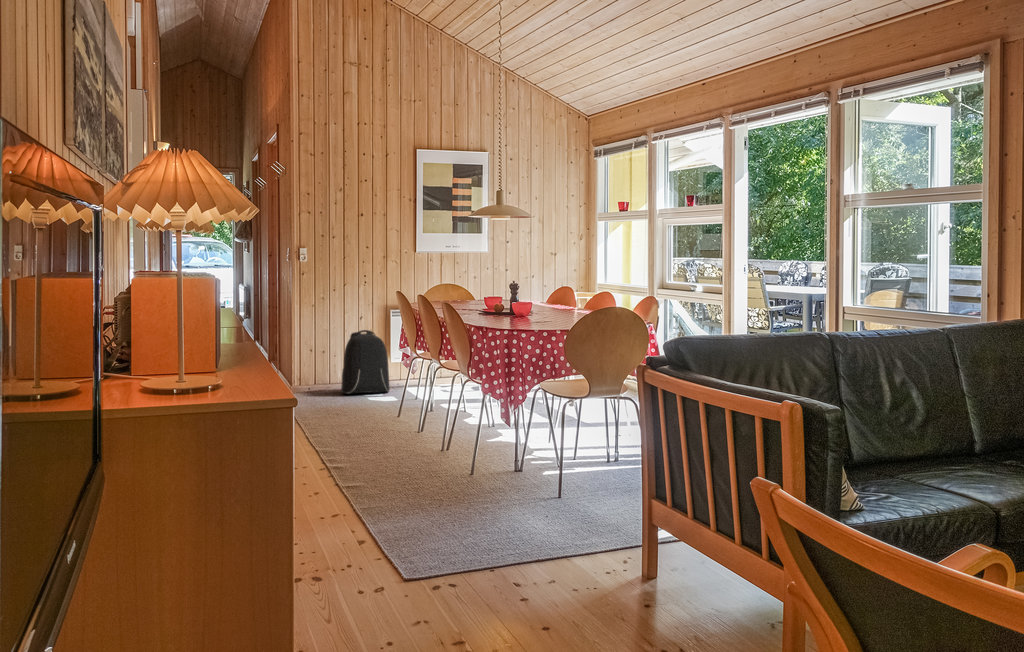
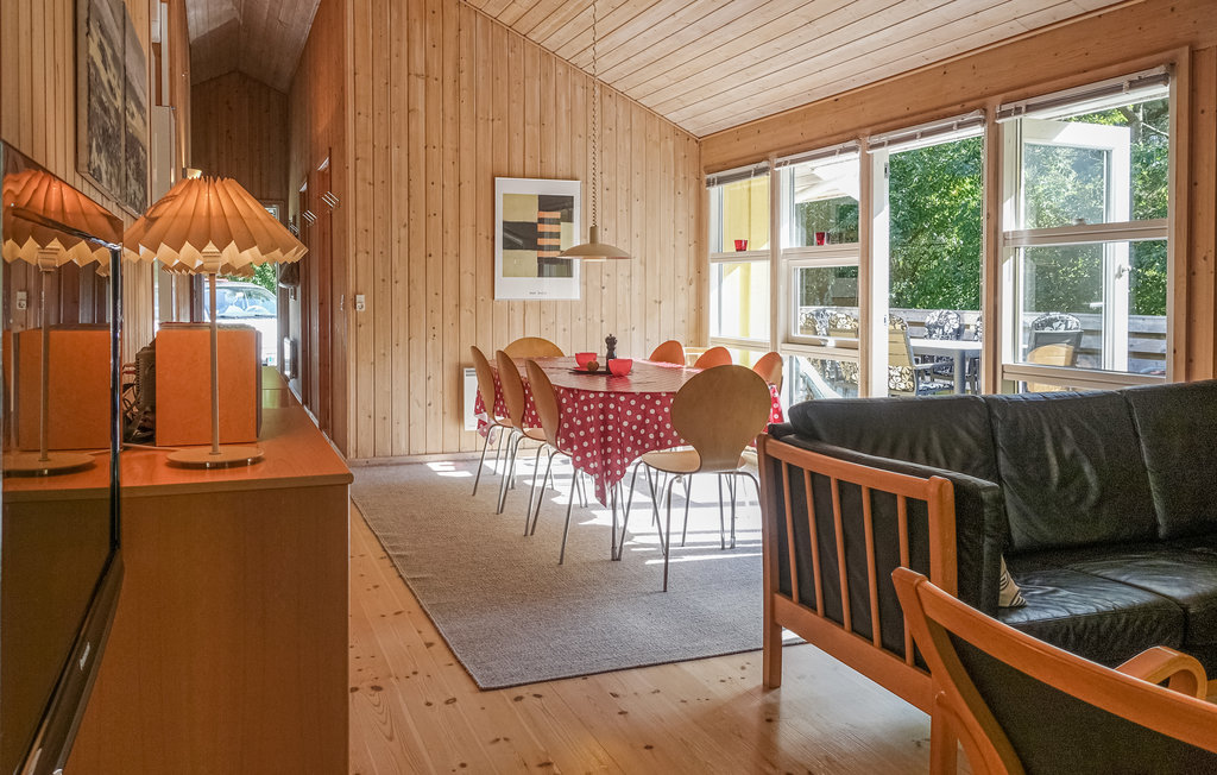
- backpack [340,329,391,395]
